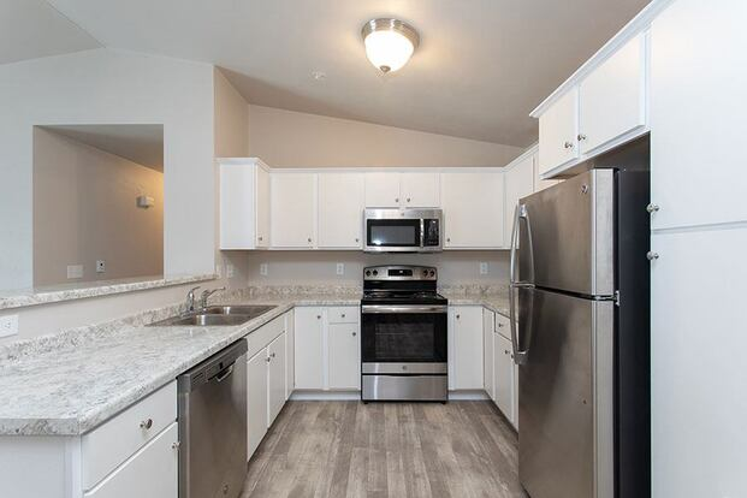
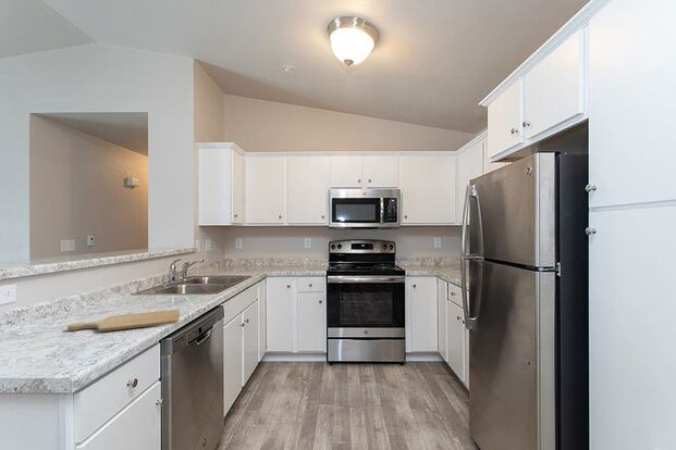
+ chopping board [66,309,181,333]
